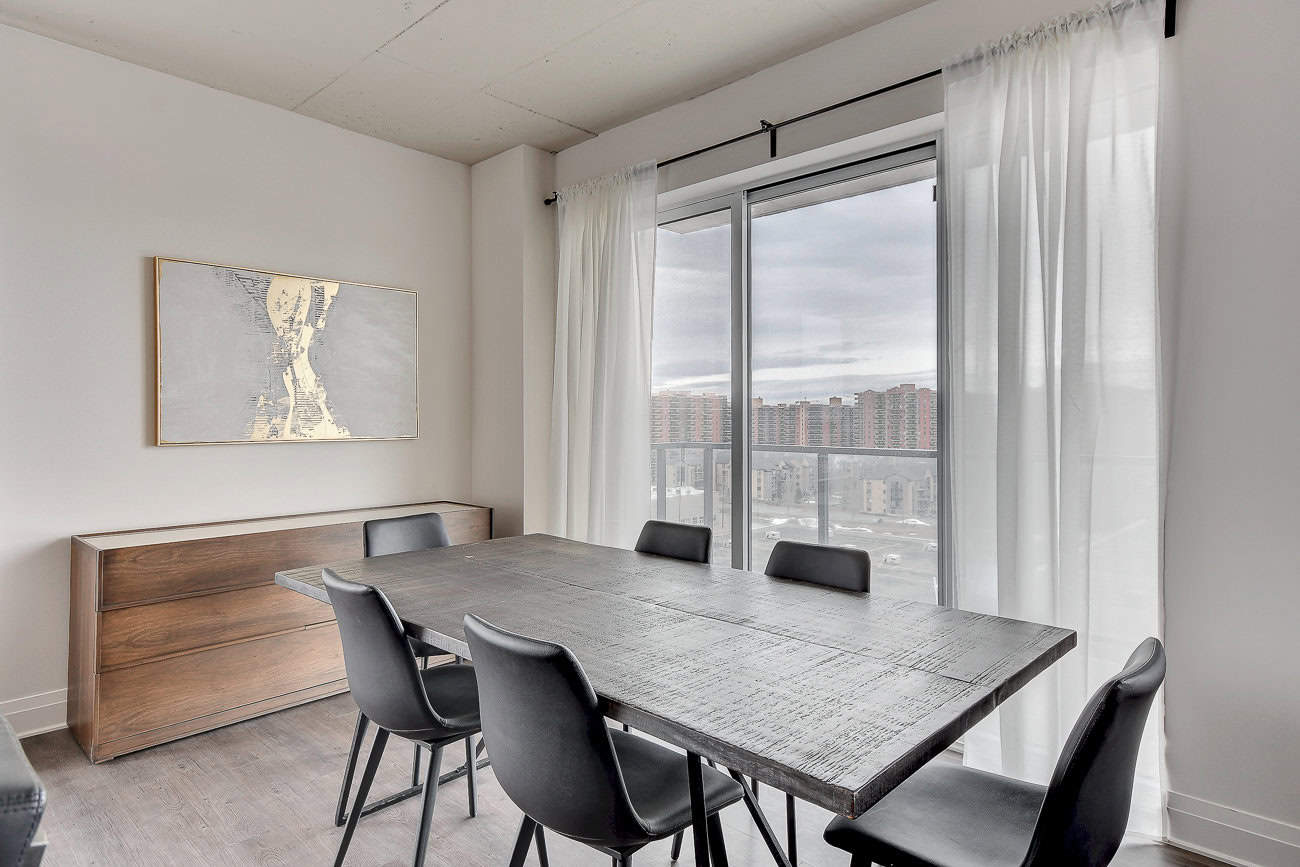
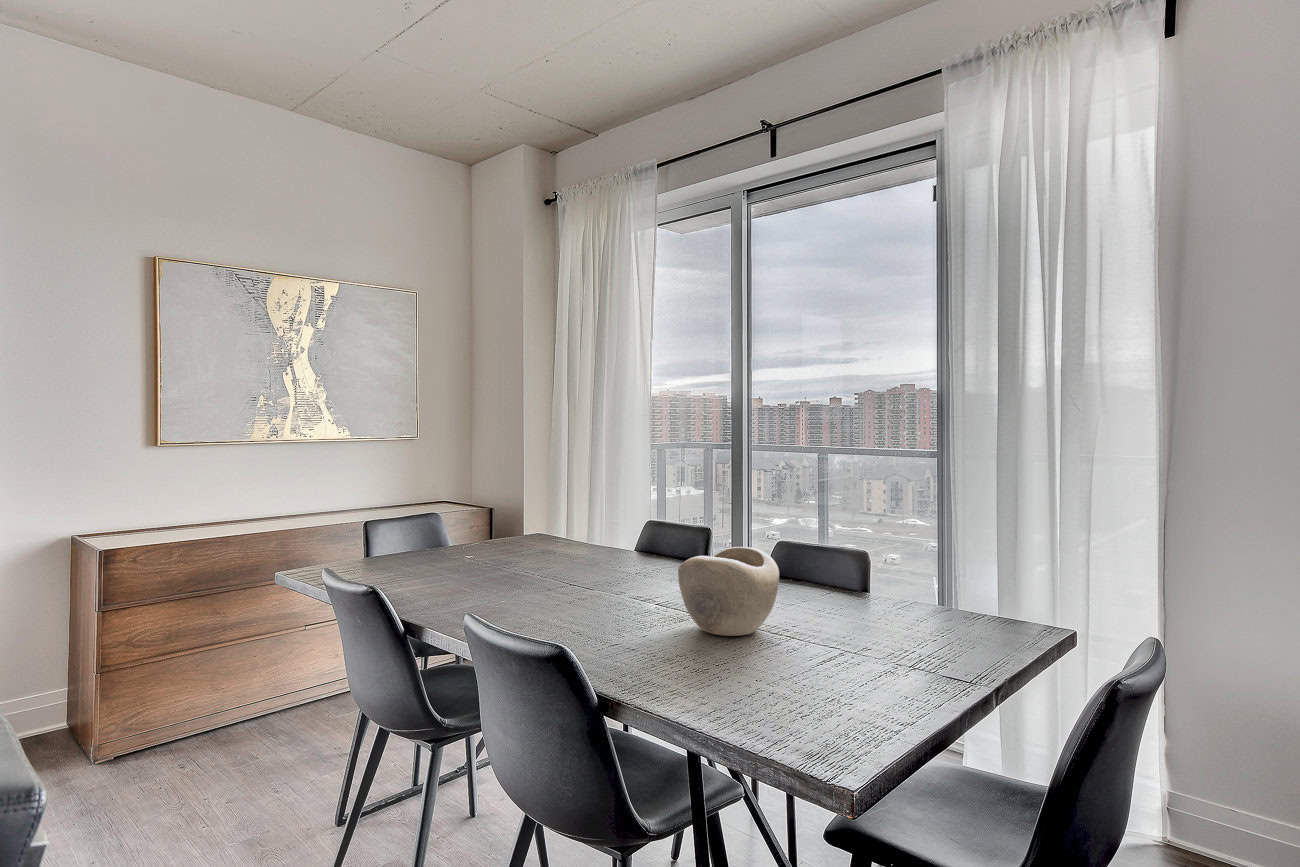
+ decorative bowl [677,546,780,637]
